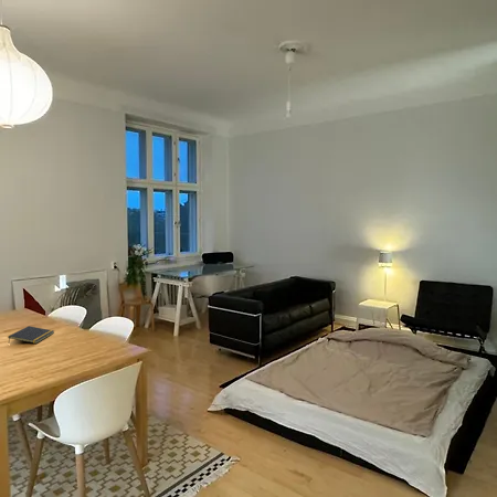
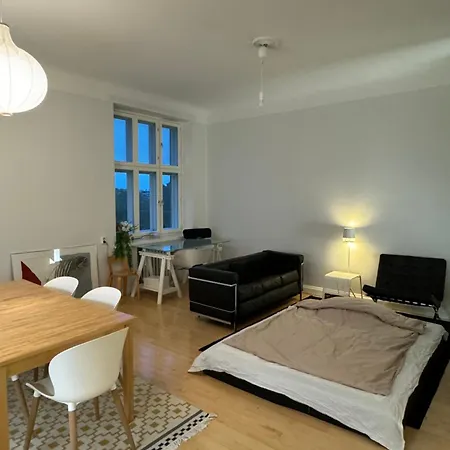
- notepad [7,325,55,345]
